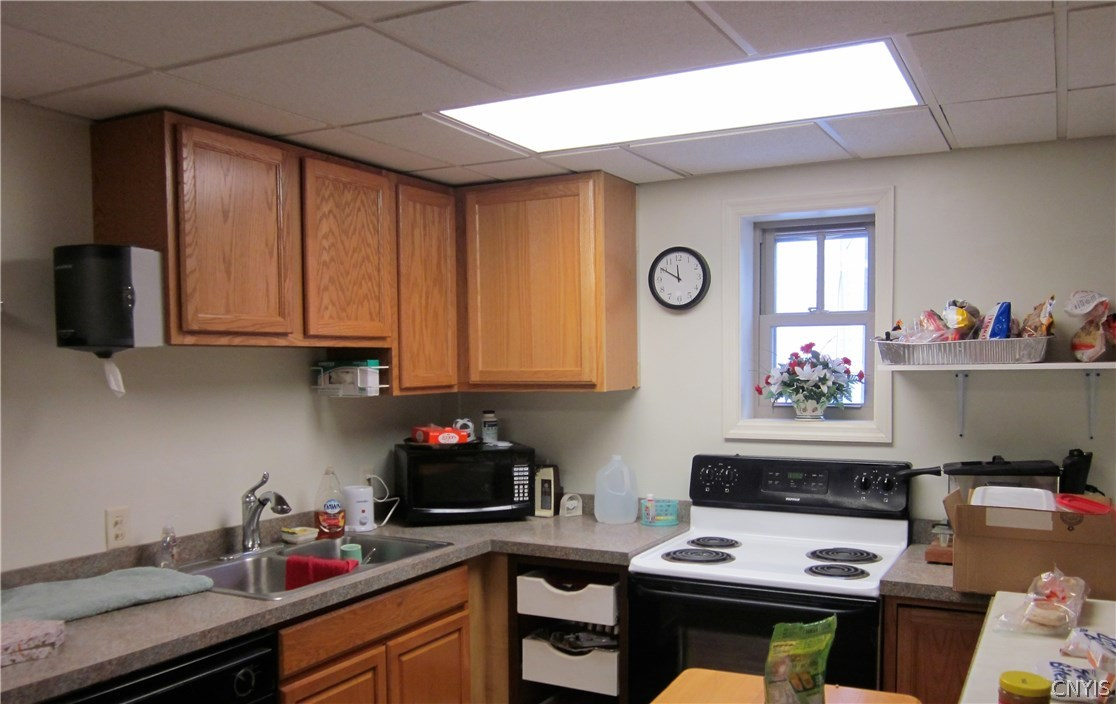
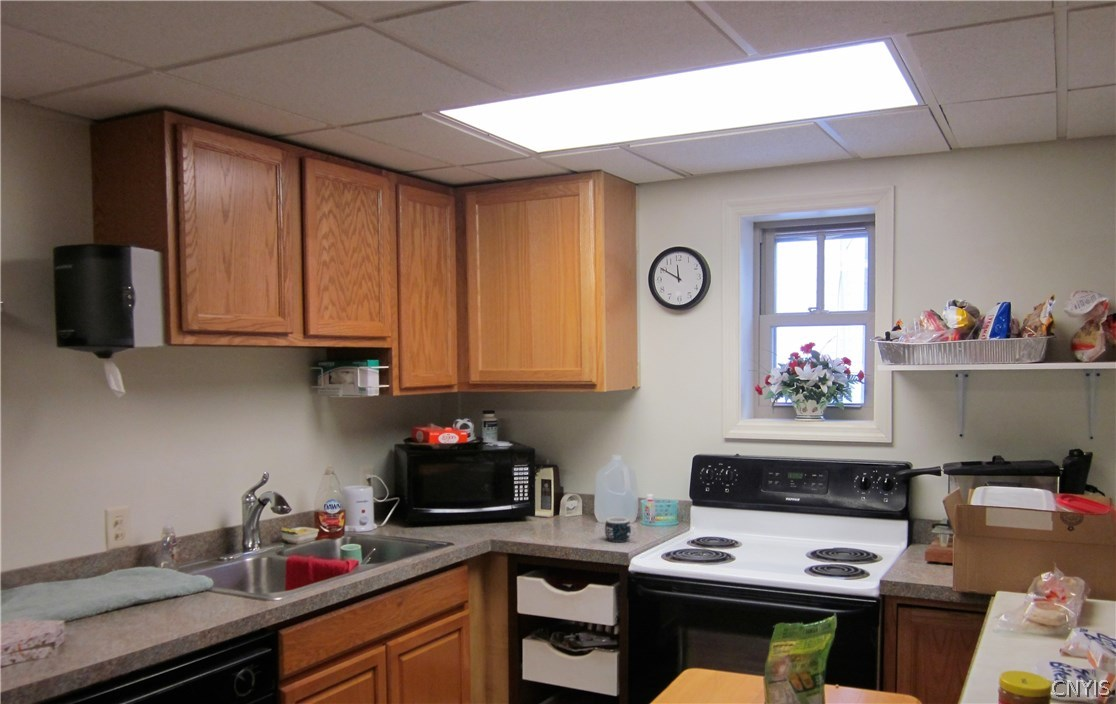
+ mug [604,516,637,543]
